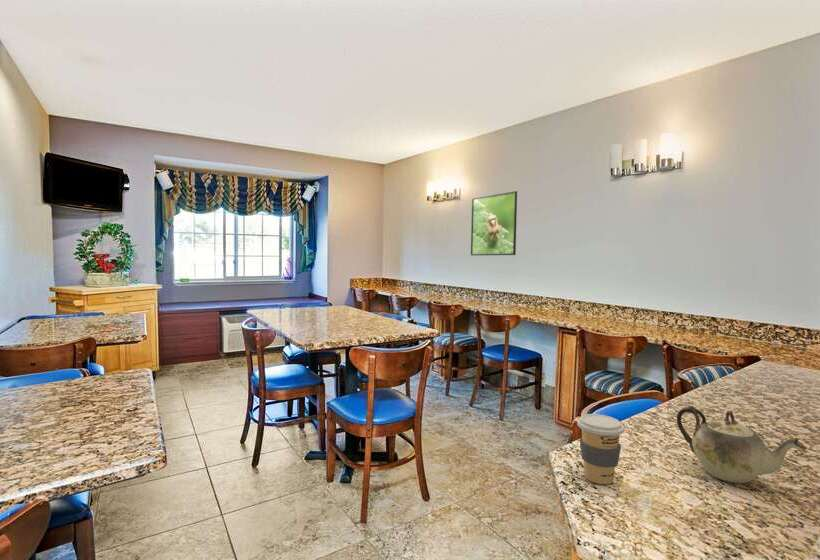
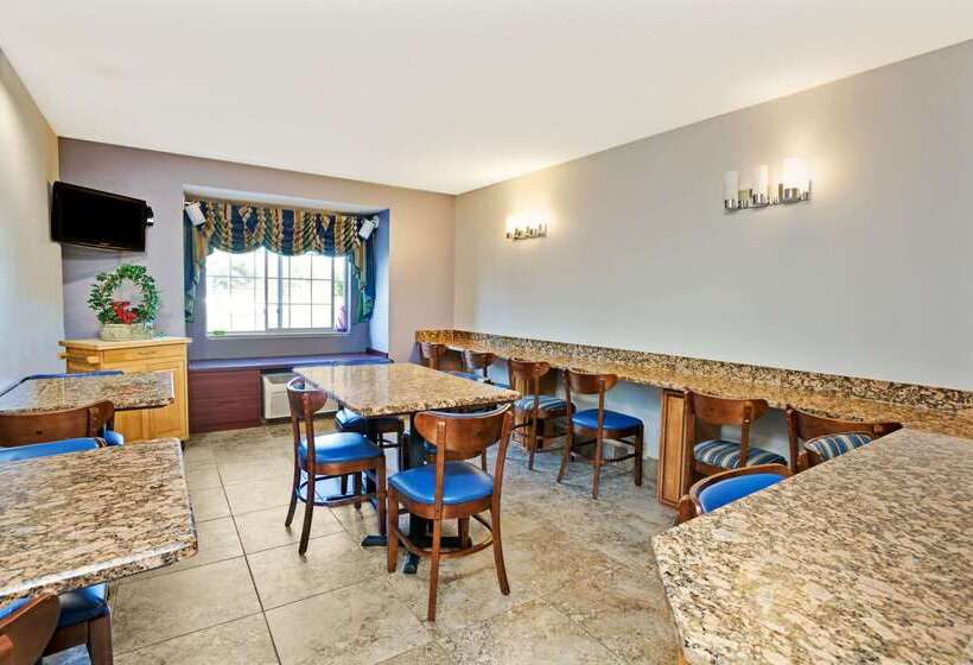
- coffee cup [576,413,626,485]
- teapot [676,405,807,484]
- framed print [470,190,518,256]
